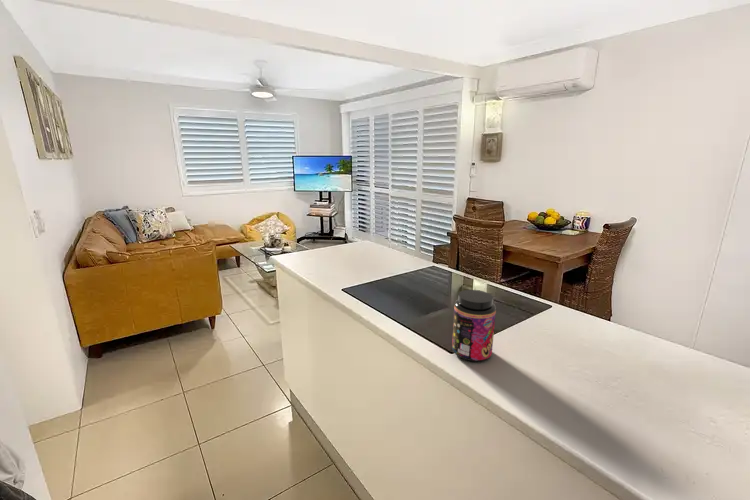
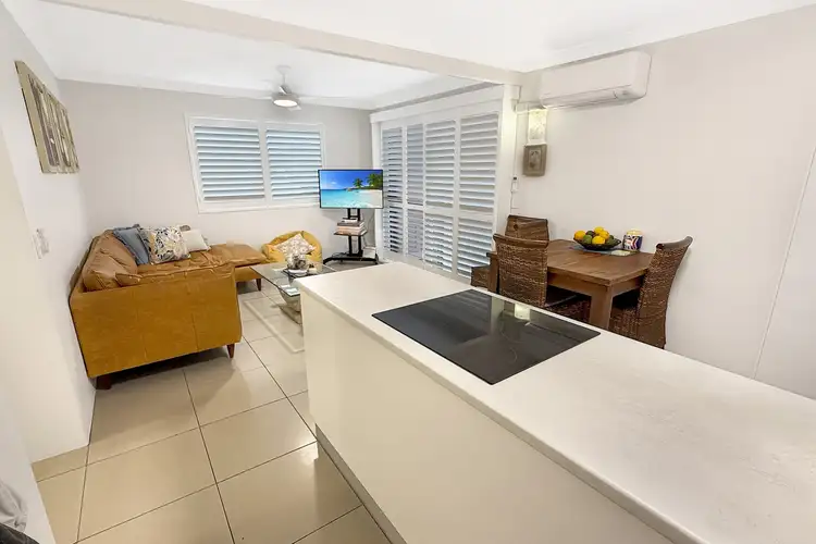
- jar [451,289,497,363]
